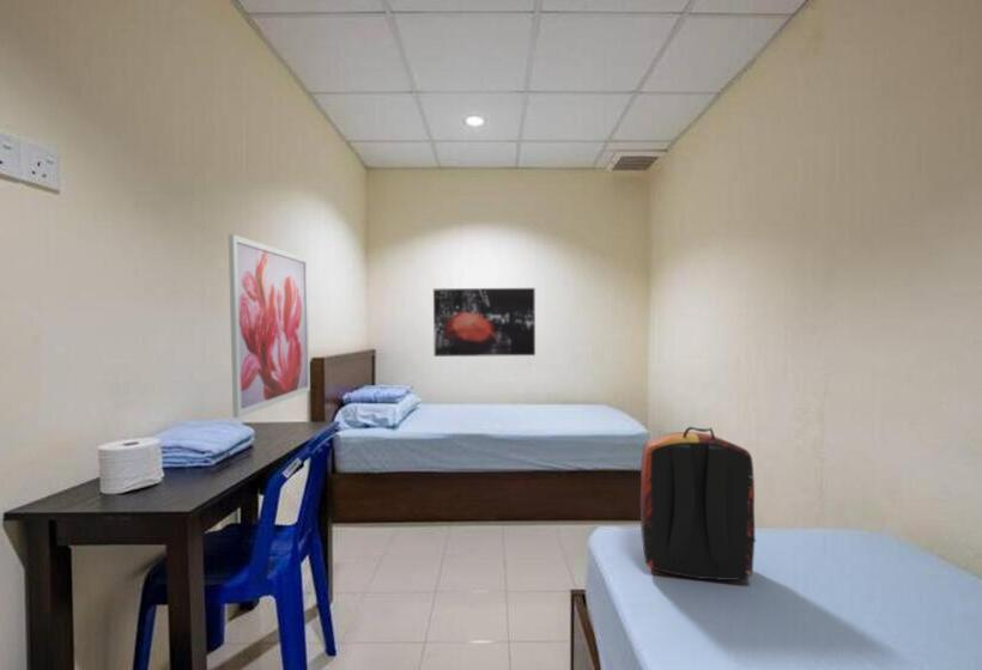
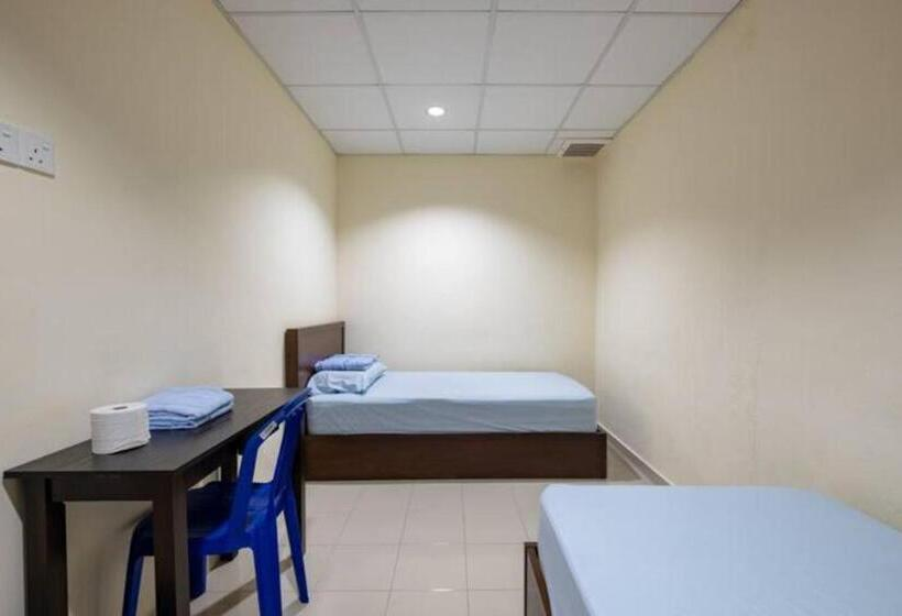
- wall art [228,233,311,419]
- backpack [639,426,757,581]
- wall art [432,287,537,358]
